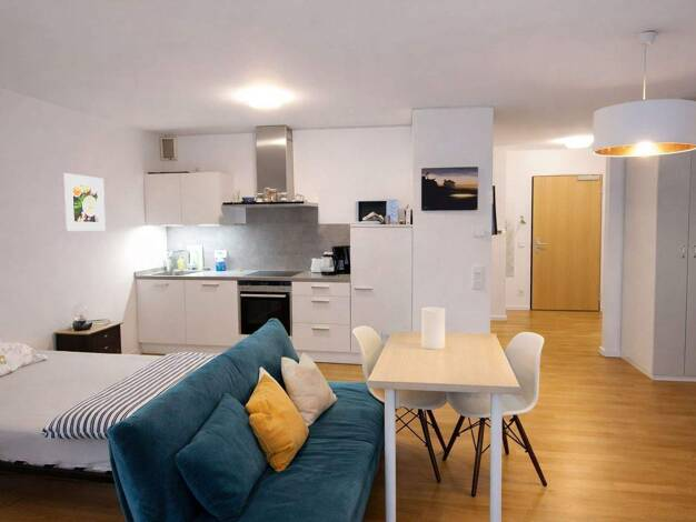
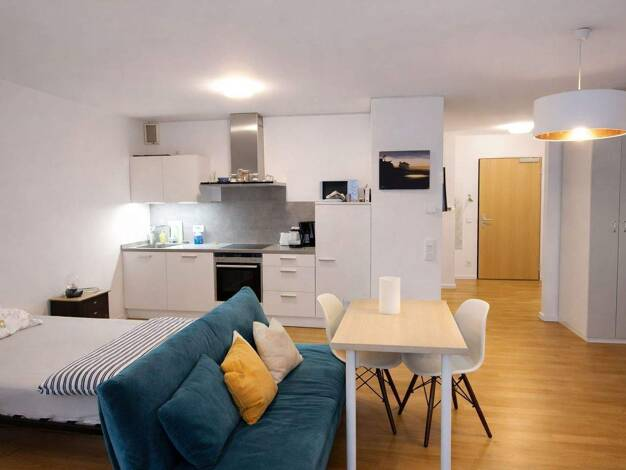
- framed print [62,172,107,232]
